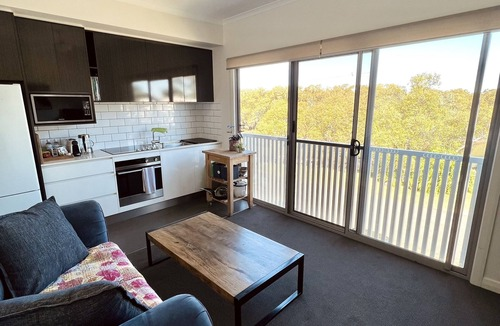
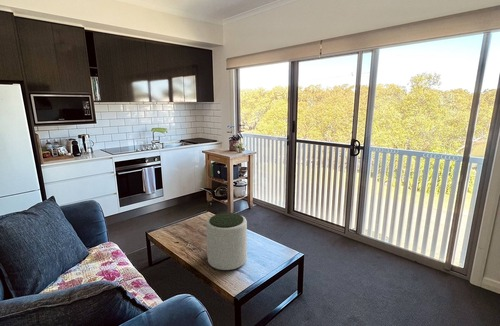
+ plant pot [205,212,248,271]
